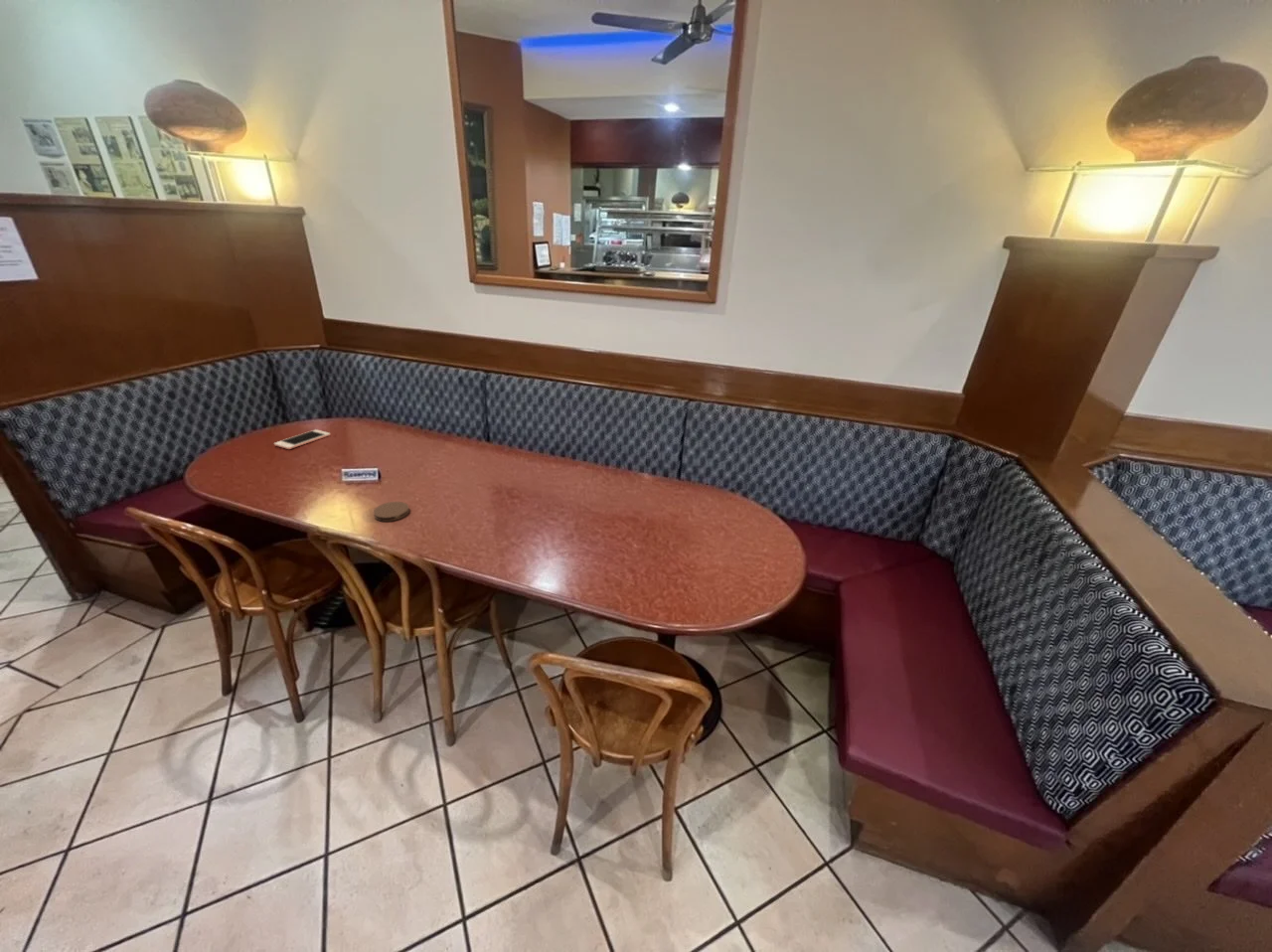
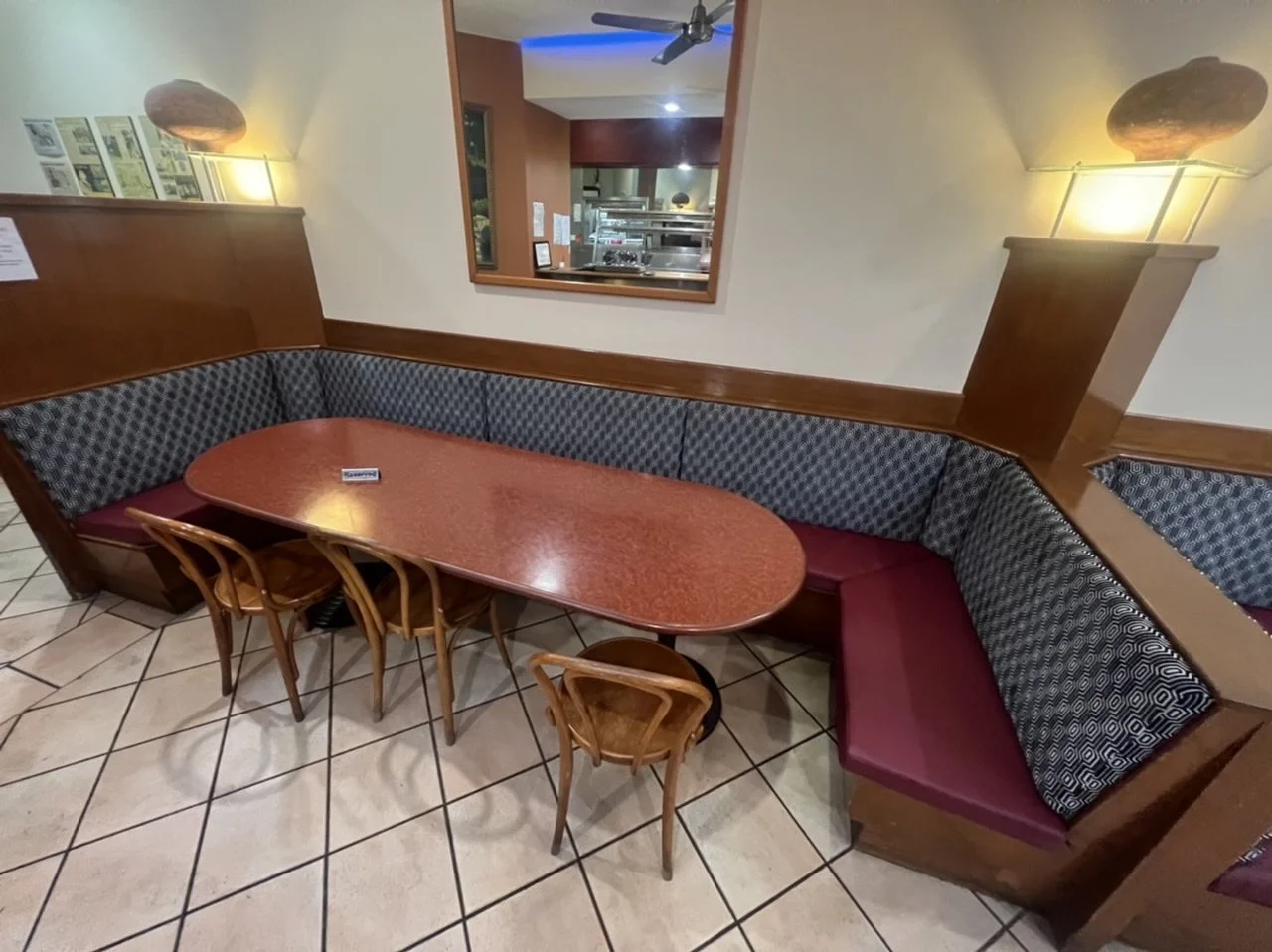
- coaster [373,501,410,523]
- cell phone [273,428,332,450]
